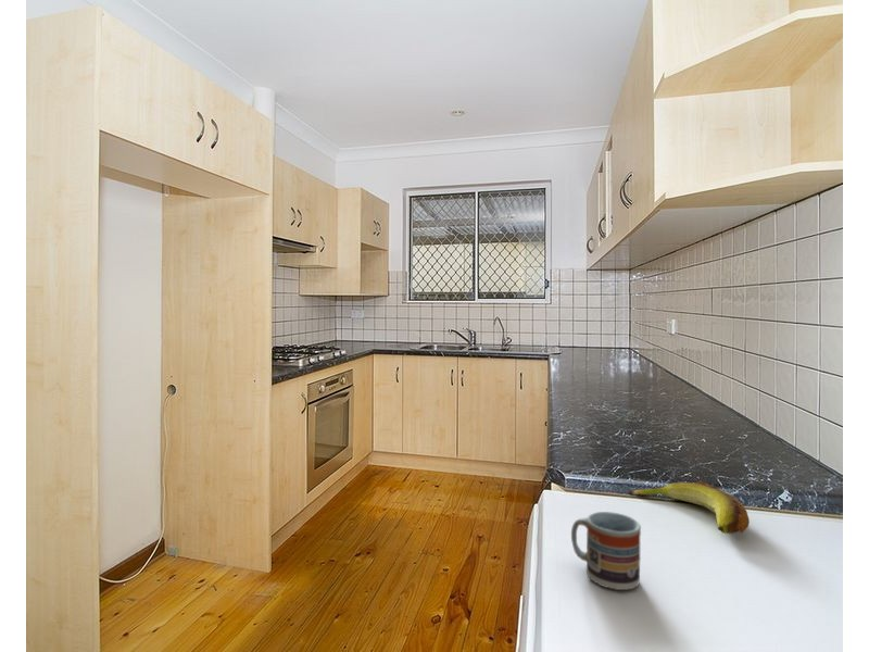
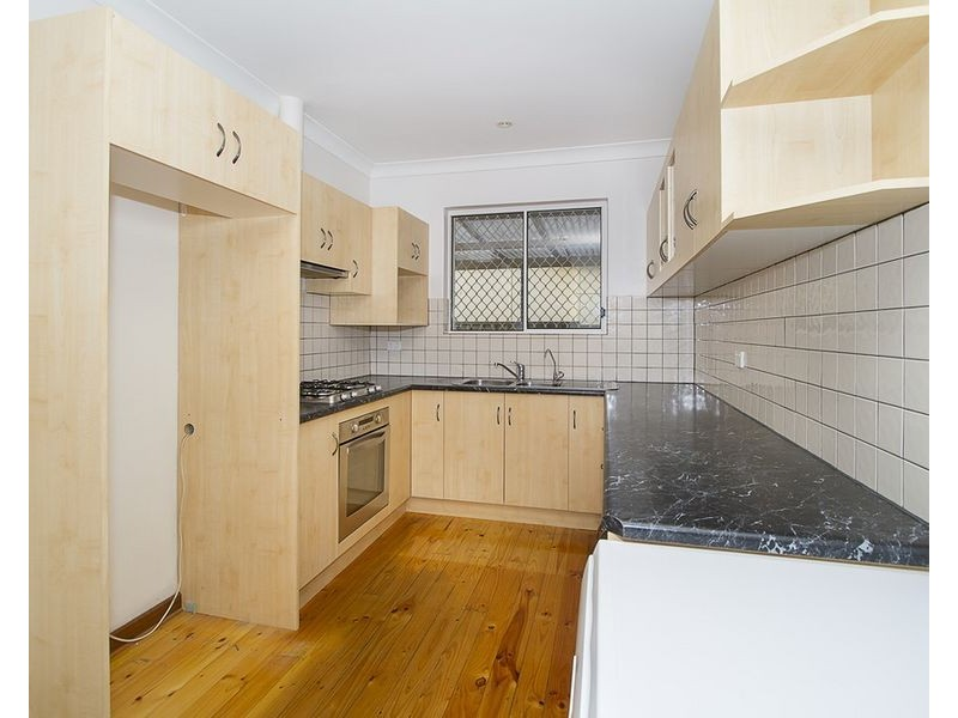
- banana [628,480,751,535]
- cup [570,511,642,591]
